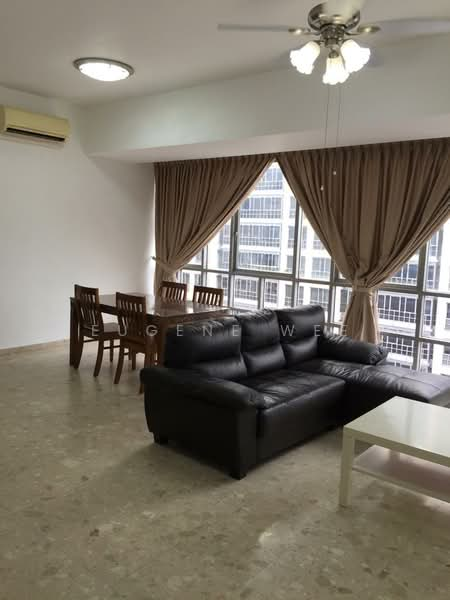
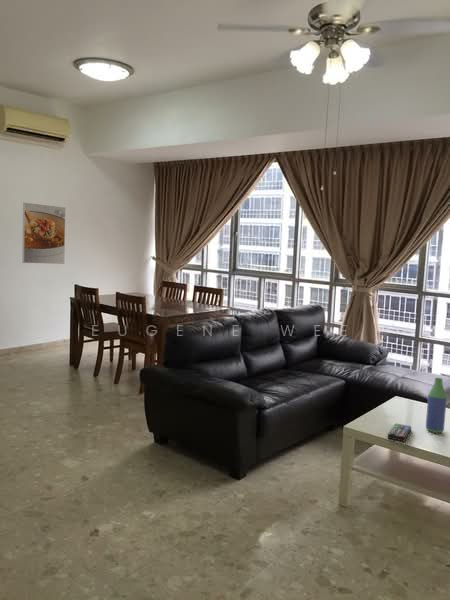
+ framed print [21,202,66,265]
+ bottle [425,377,448,434]
+ remote control [387,423,412,442]
